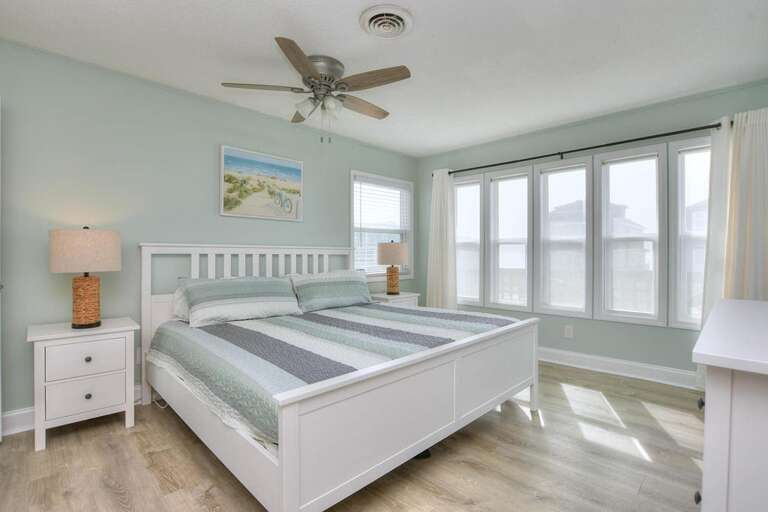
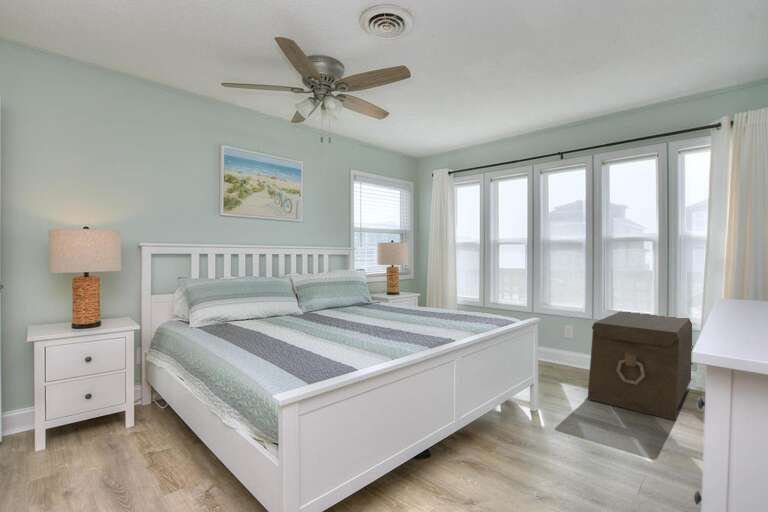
+ storage trunk [587,310,694,422]
